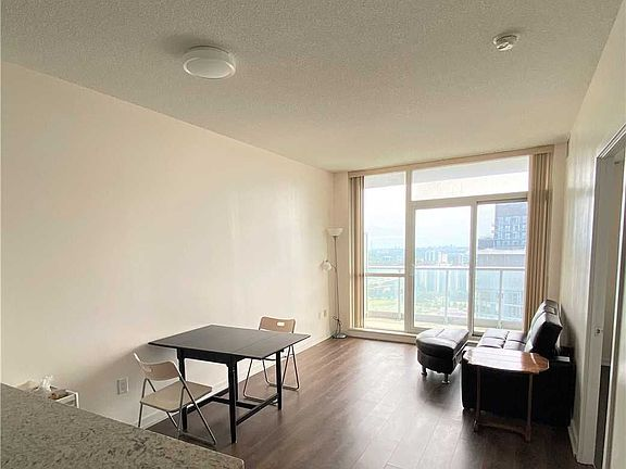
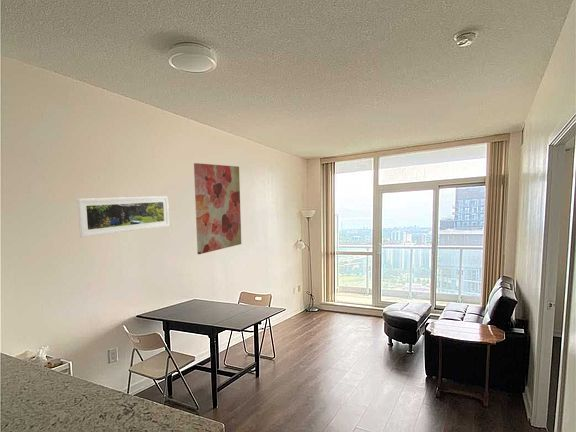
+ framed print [77,195,170,238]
+ wall art [193,162,242,255]
